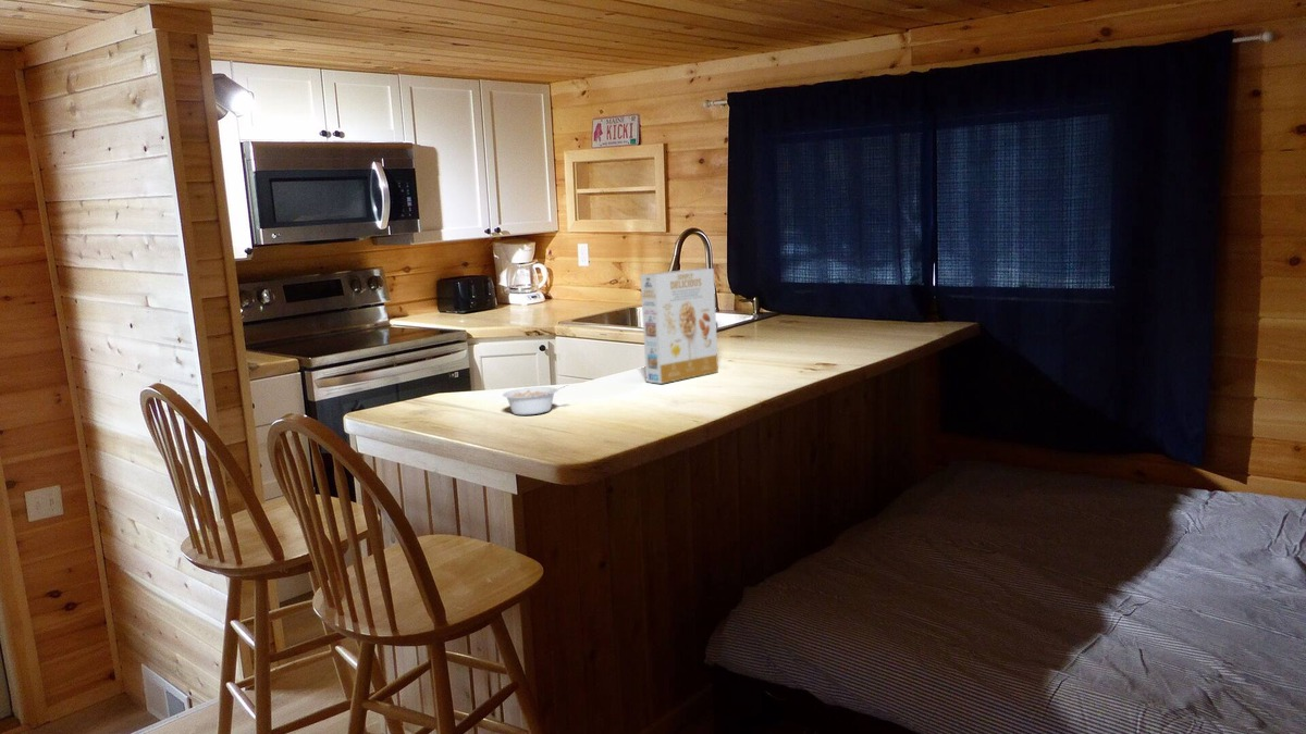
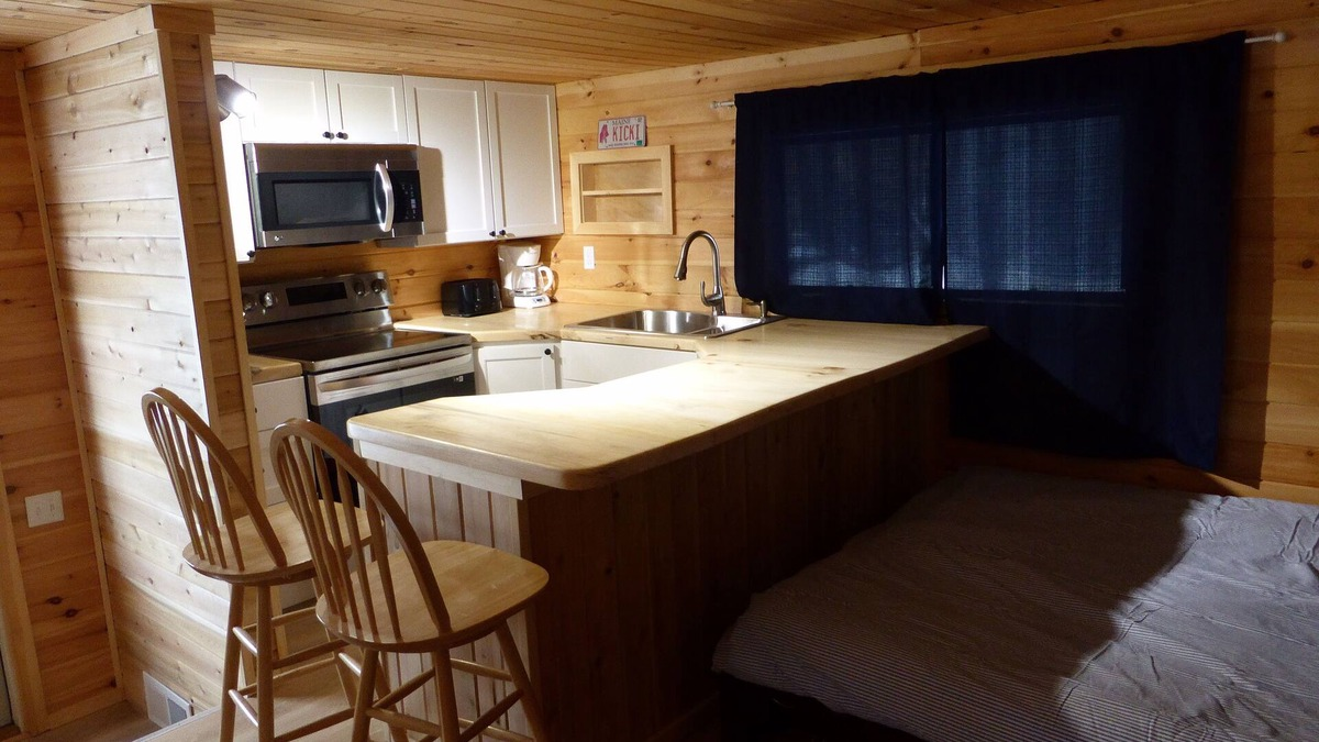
- legume [502,384,569,416]
- cereal box [639,268,719,385]
